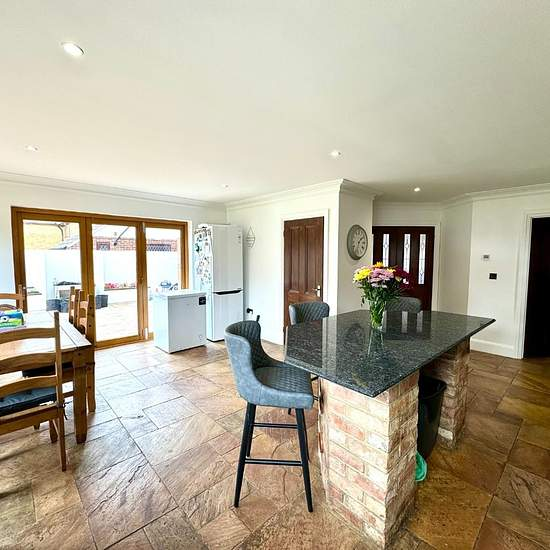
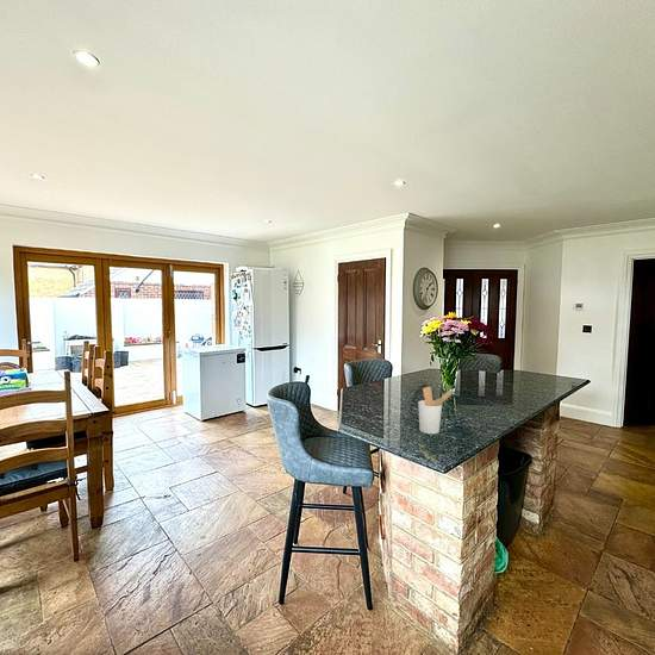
+ utensil holder [417,386,454,435]
